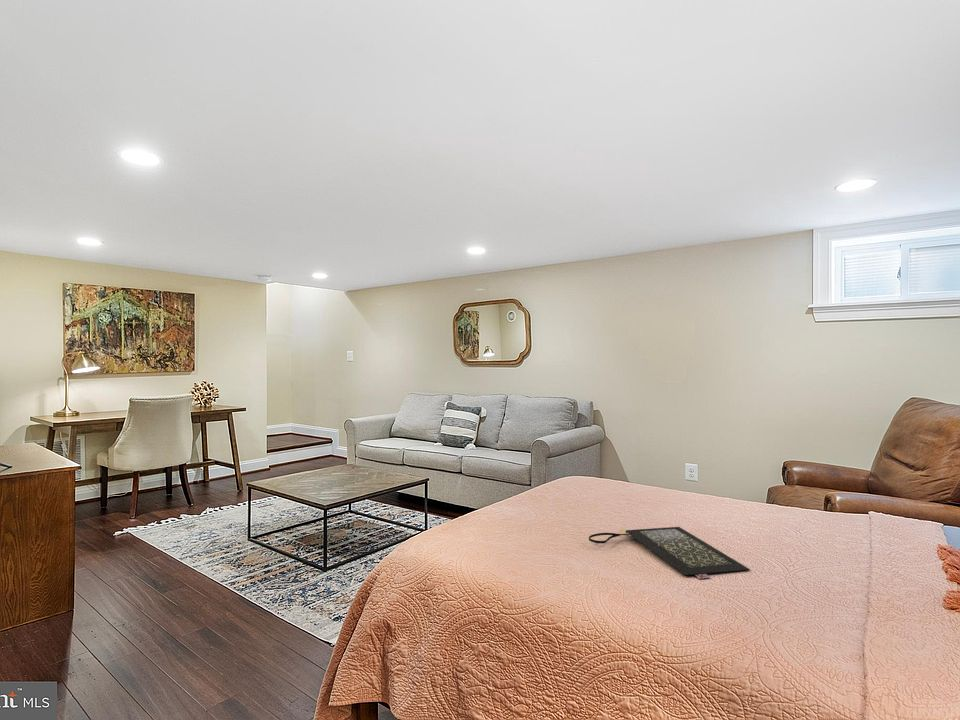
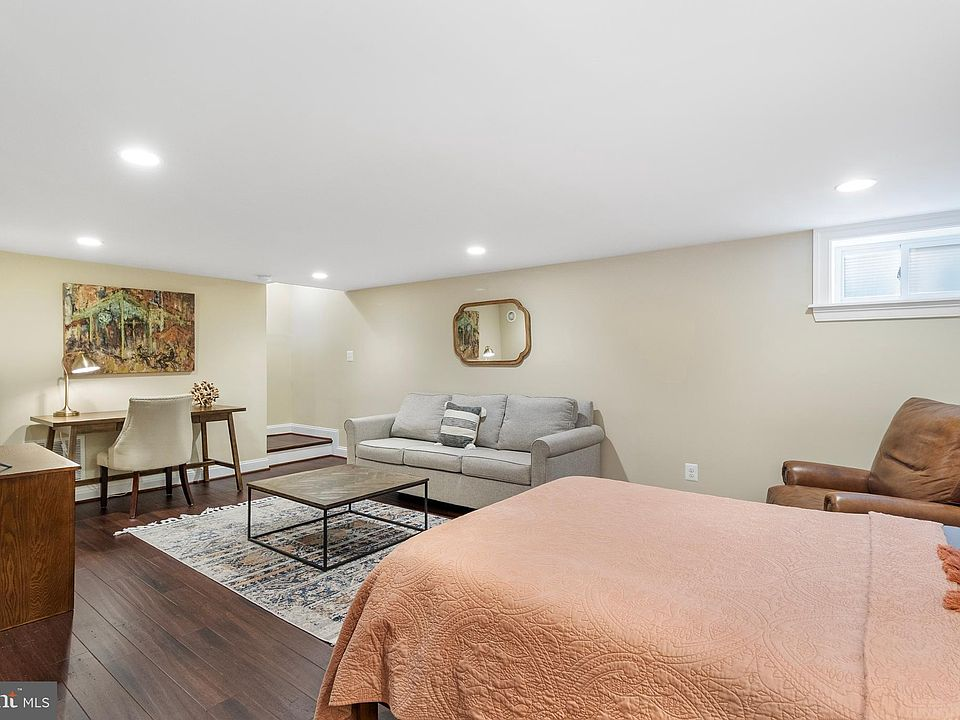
- clutch bag [588,526,751,580]
